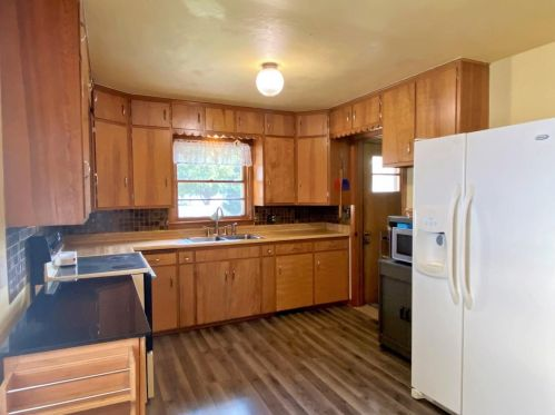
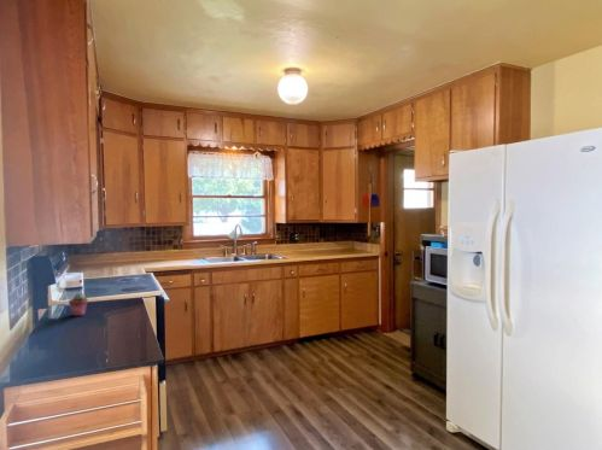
+ potted succulent [68,292,89,317]
